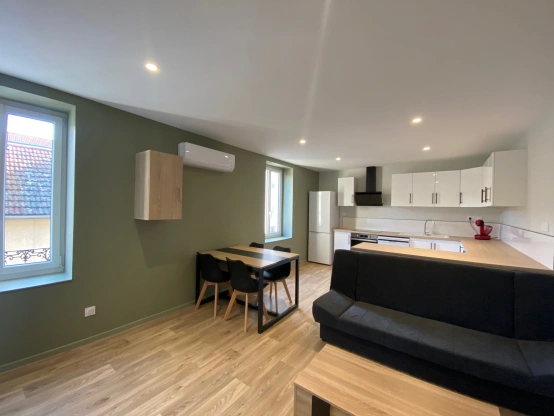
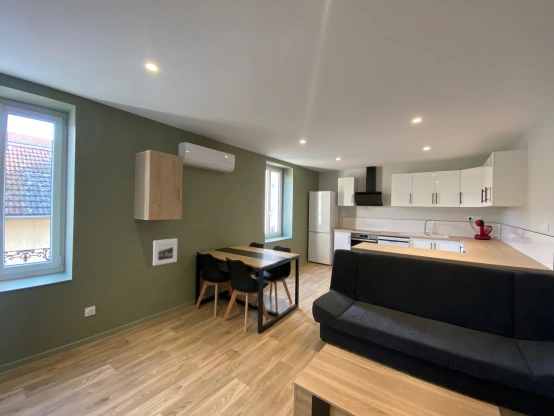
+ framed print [152,238,178,267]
